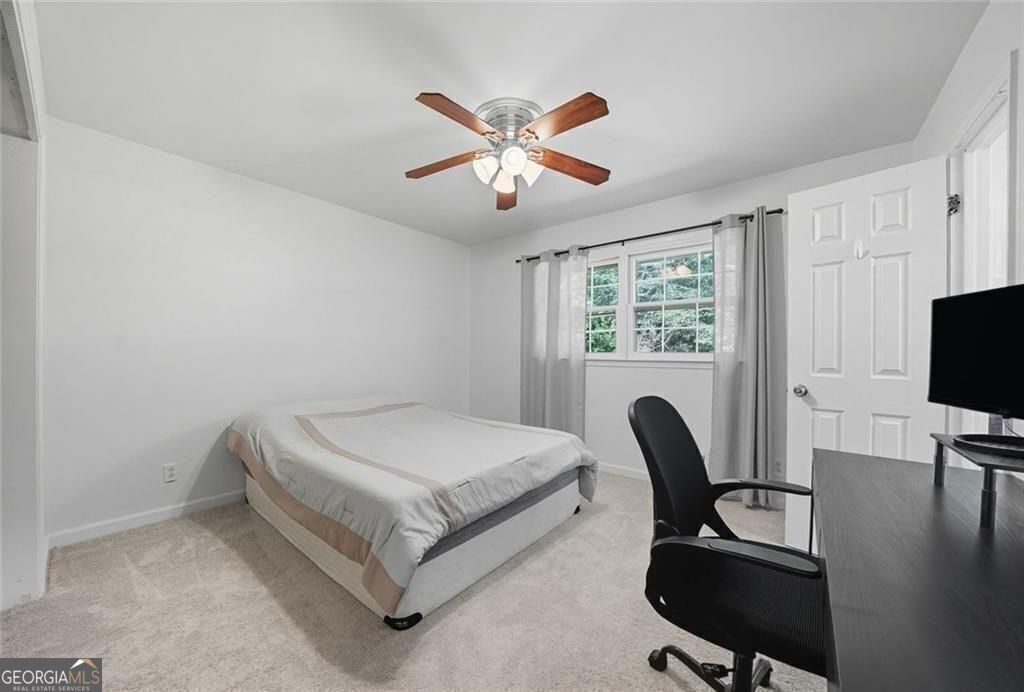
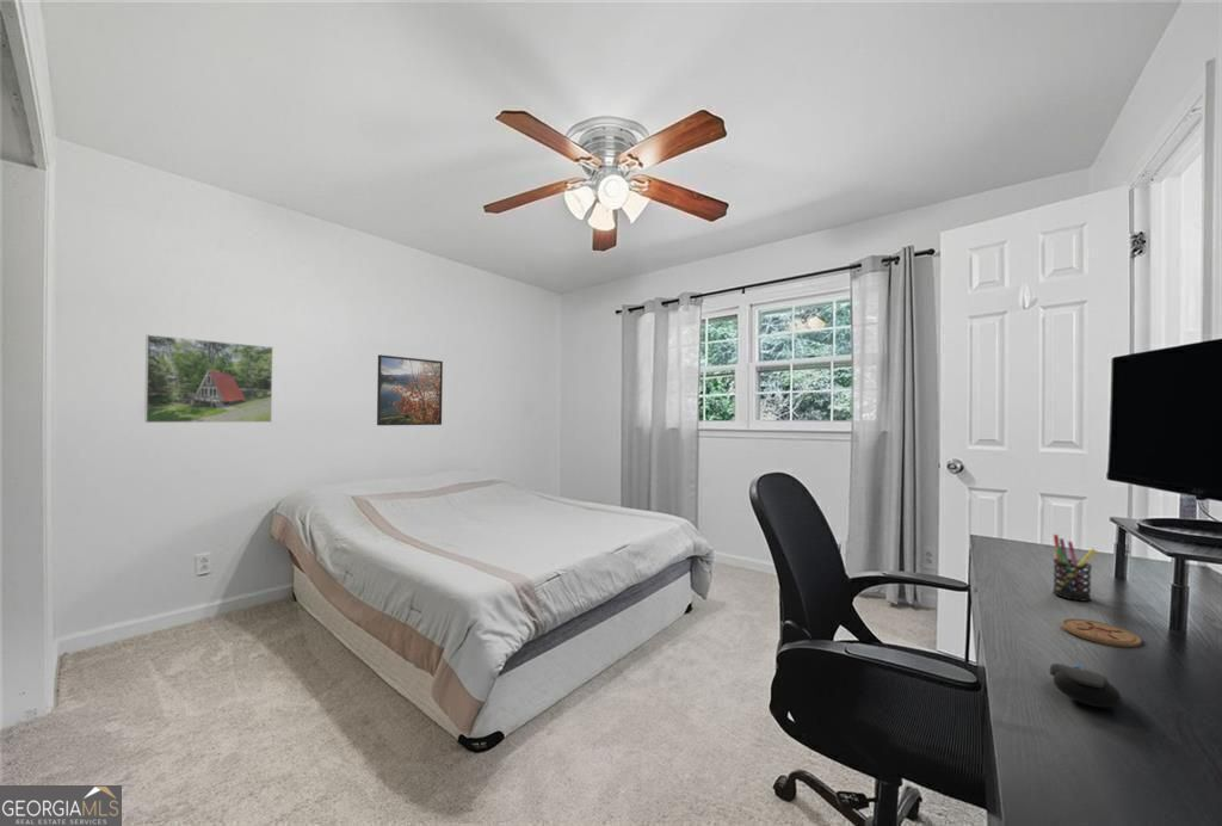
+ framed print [376,353,444,426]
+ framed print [143,333,274,424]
+ coaster [1060,617,1143,648]
+ pen holder [1051,534,1098,603]
+ computer mouse [1049,662,1123,709]
